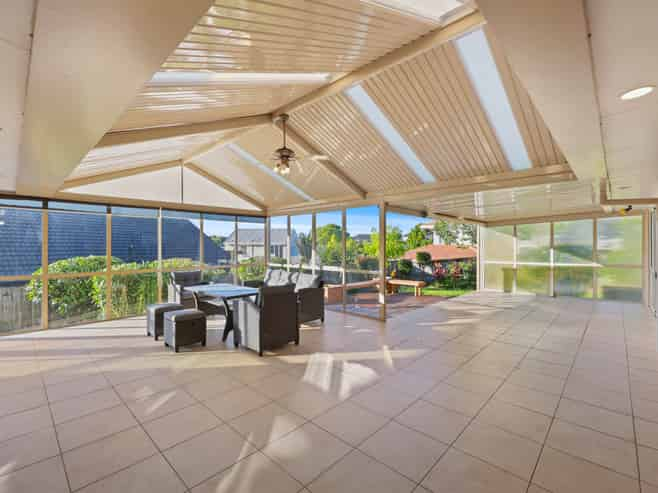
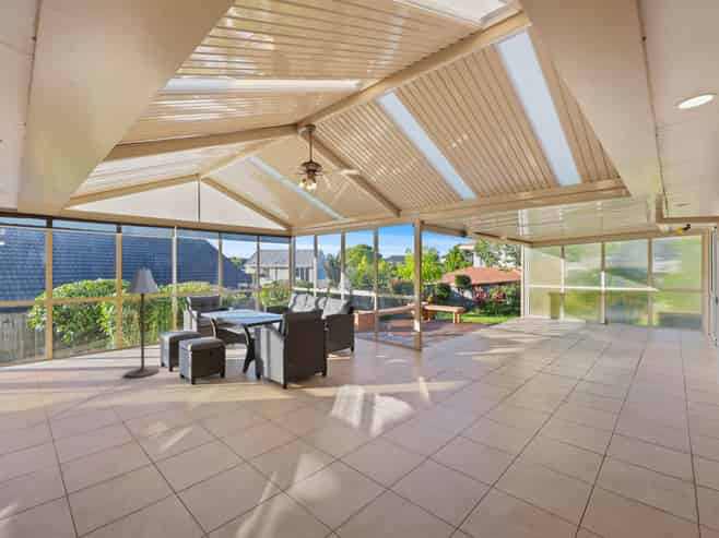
+ floor lamp [122,268,162,379]
